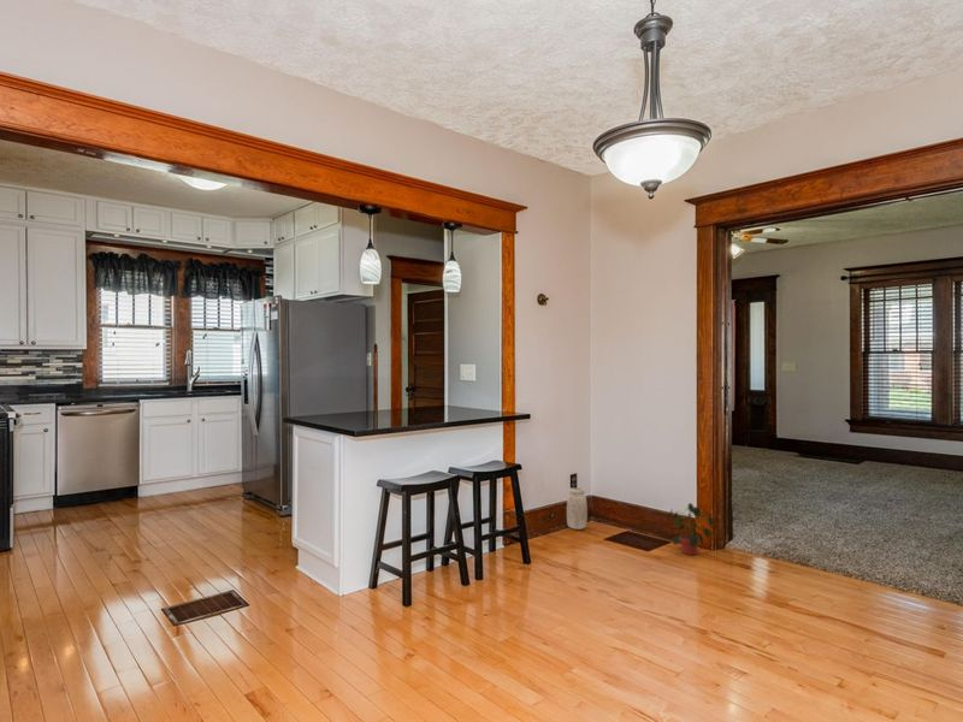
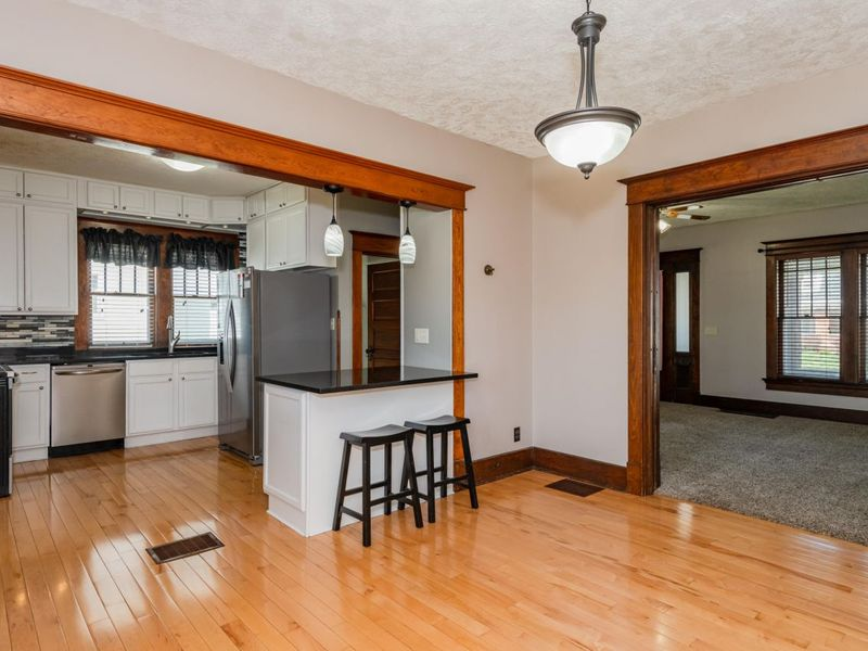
- potted plant [667,502,715,556]
- vase [566,486,589,531]
